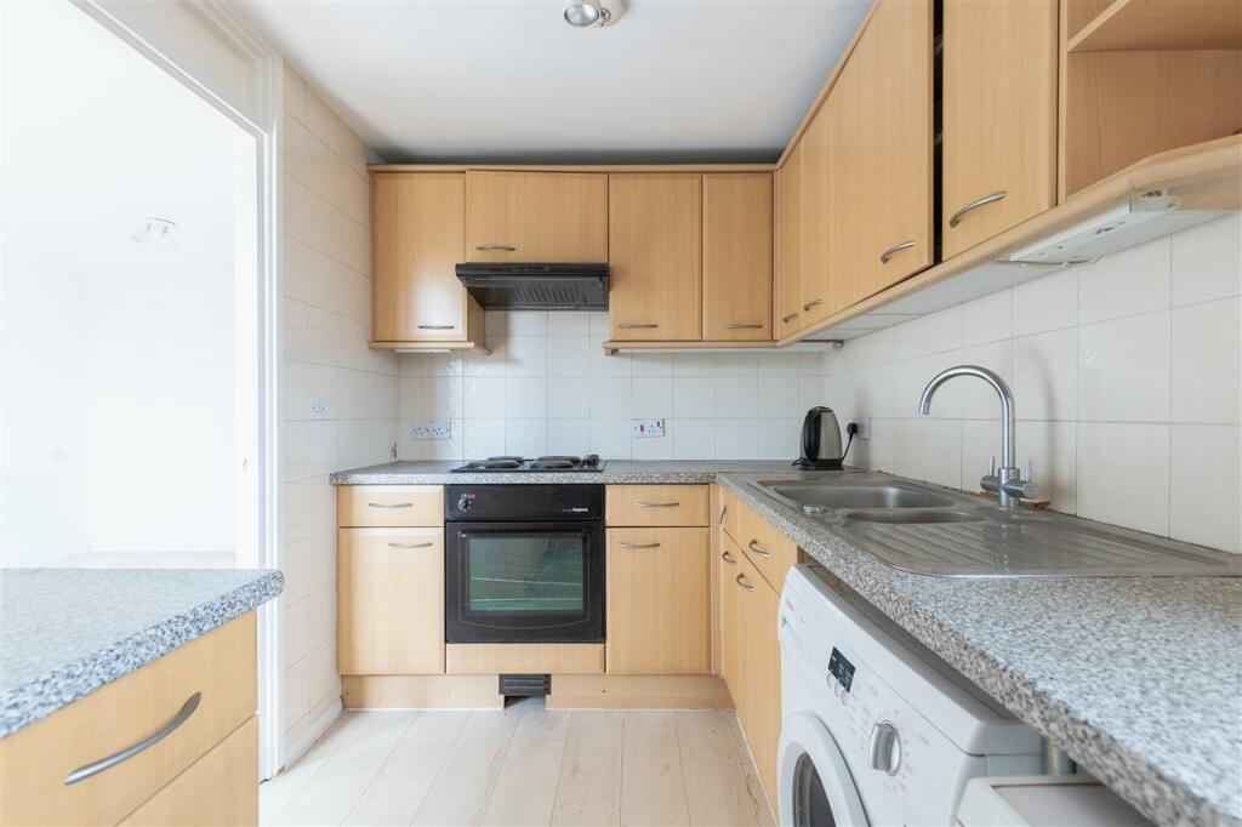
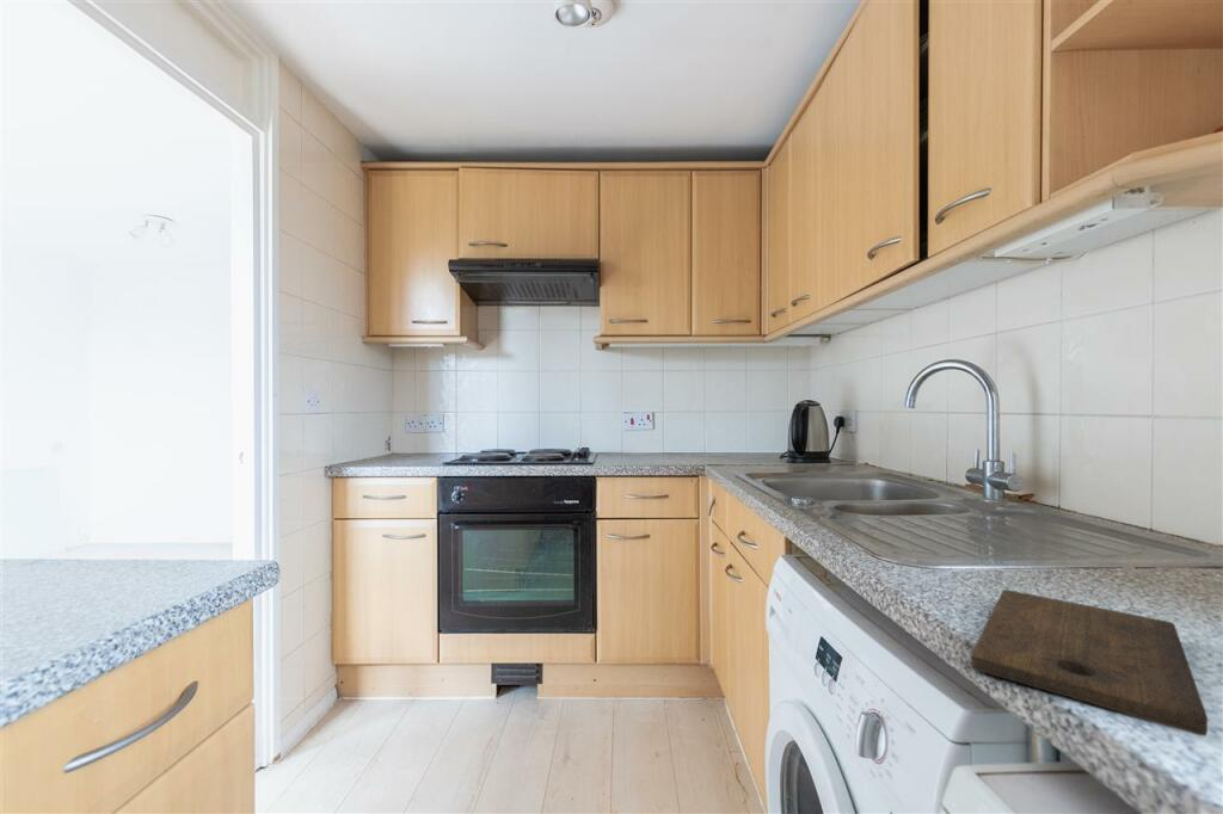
+ cutting board [970,588,1209,736]
